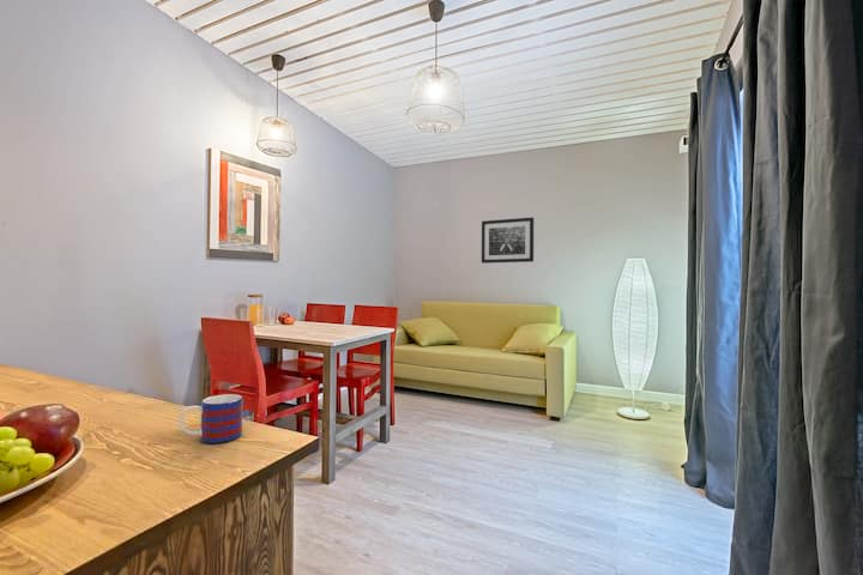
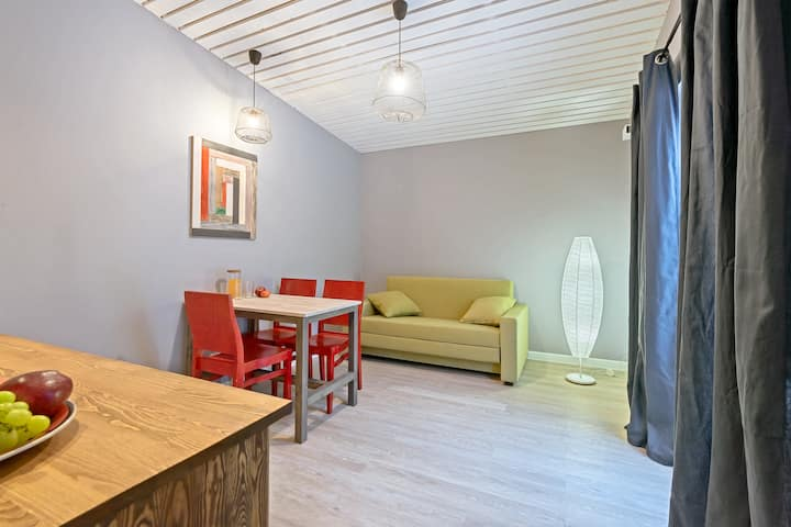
- mug [177,393,245,444]
- wall art [481,216,535,265]
